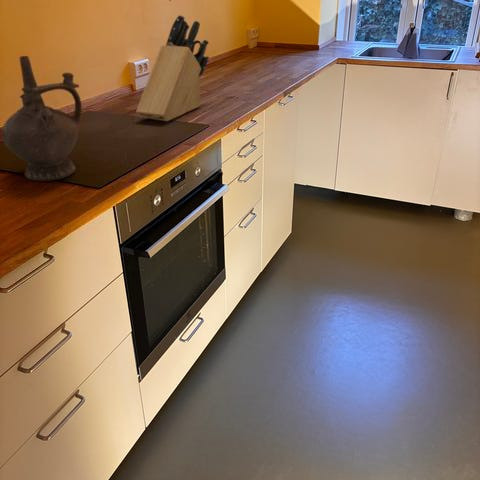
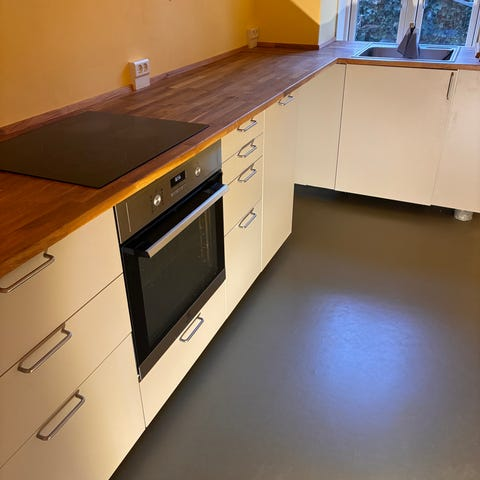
- knife block [135,14,210,122]
- ceremonial vessel [0,55,83,182]
